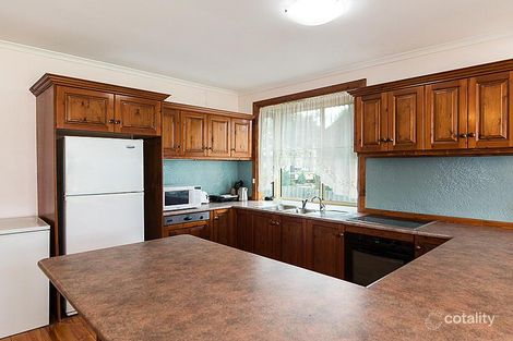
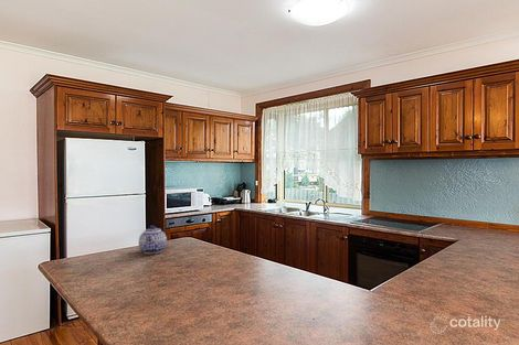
+ teapot [138,224,168,255]
